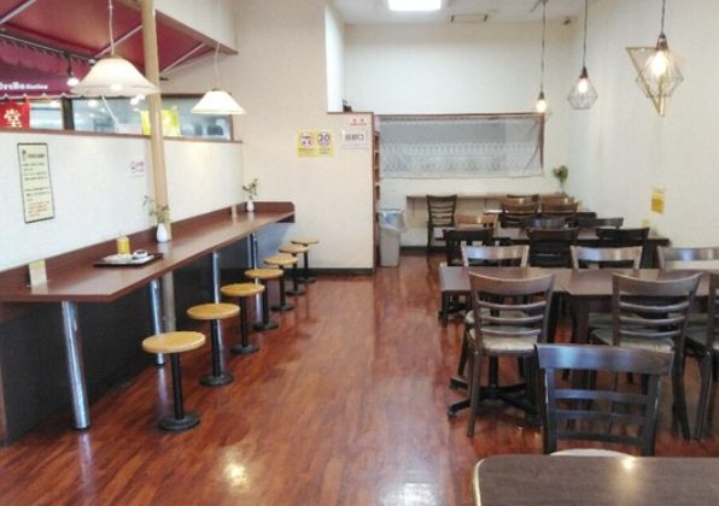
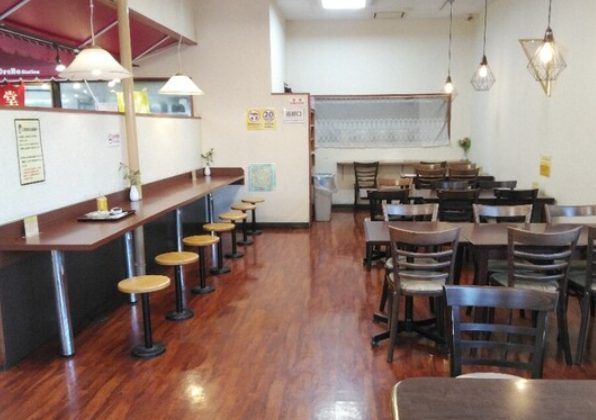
+ wall art [247,163,277,193]
